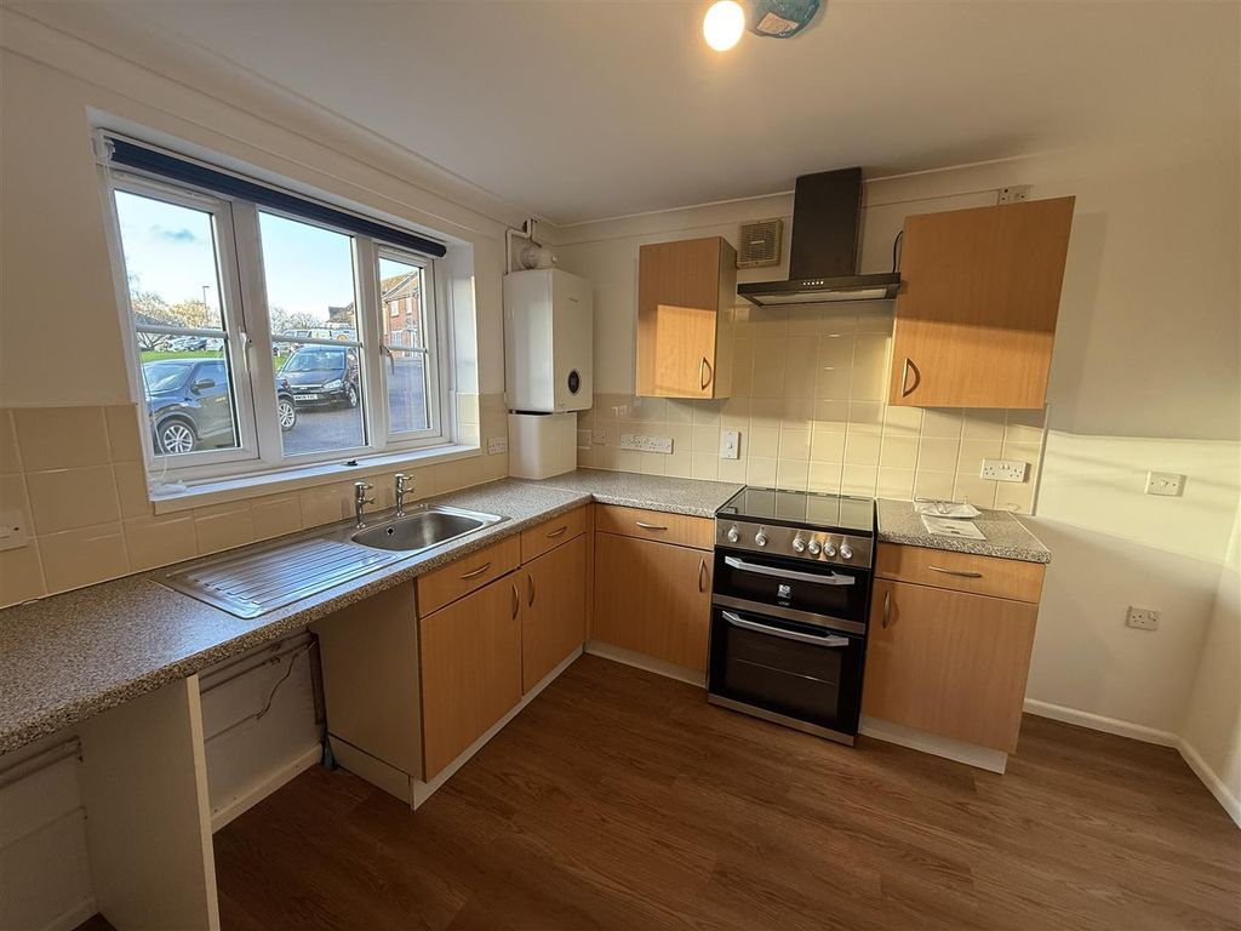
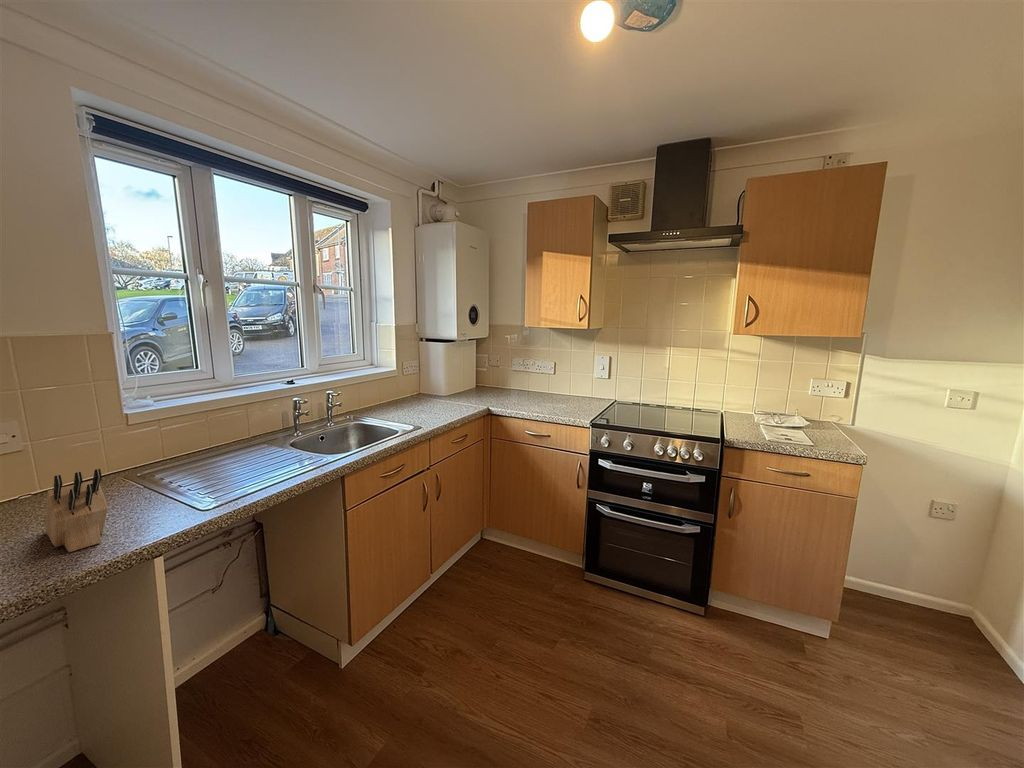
+ knife block [44,468,109,553]
